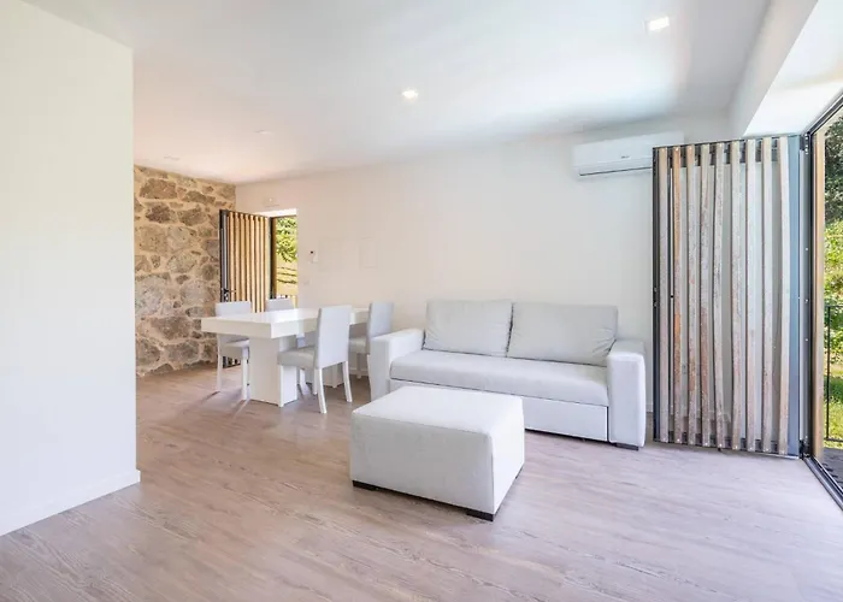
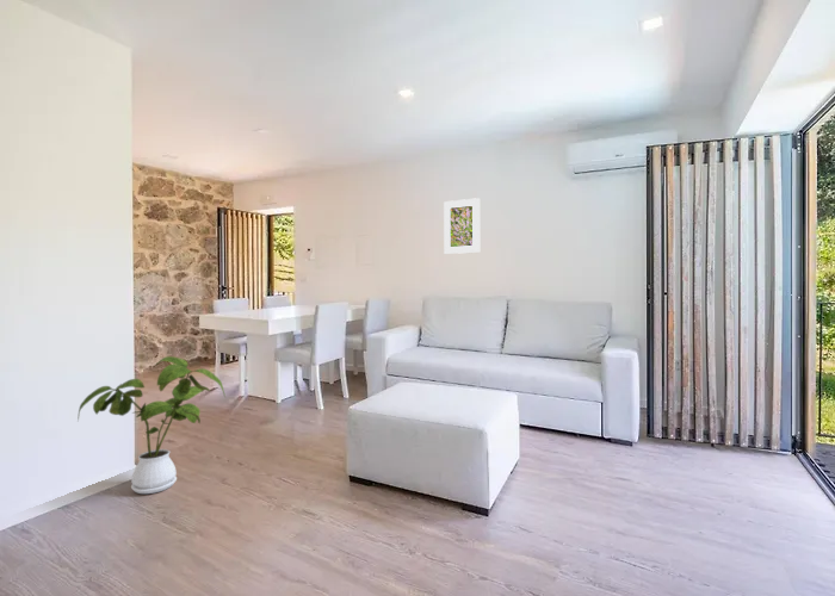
+ house plant [76,355,227,495]
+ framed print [443,197,481,255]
